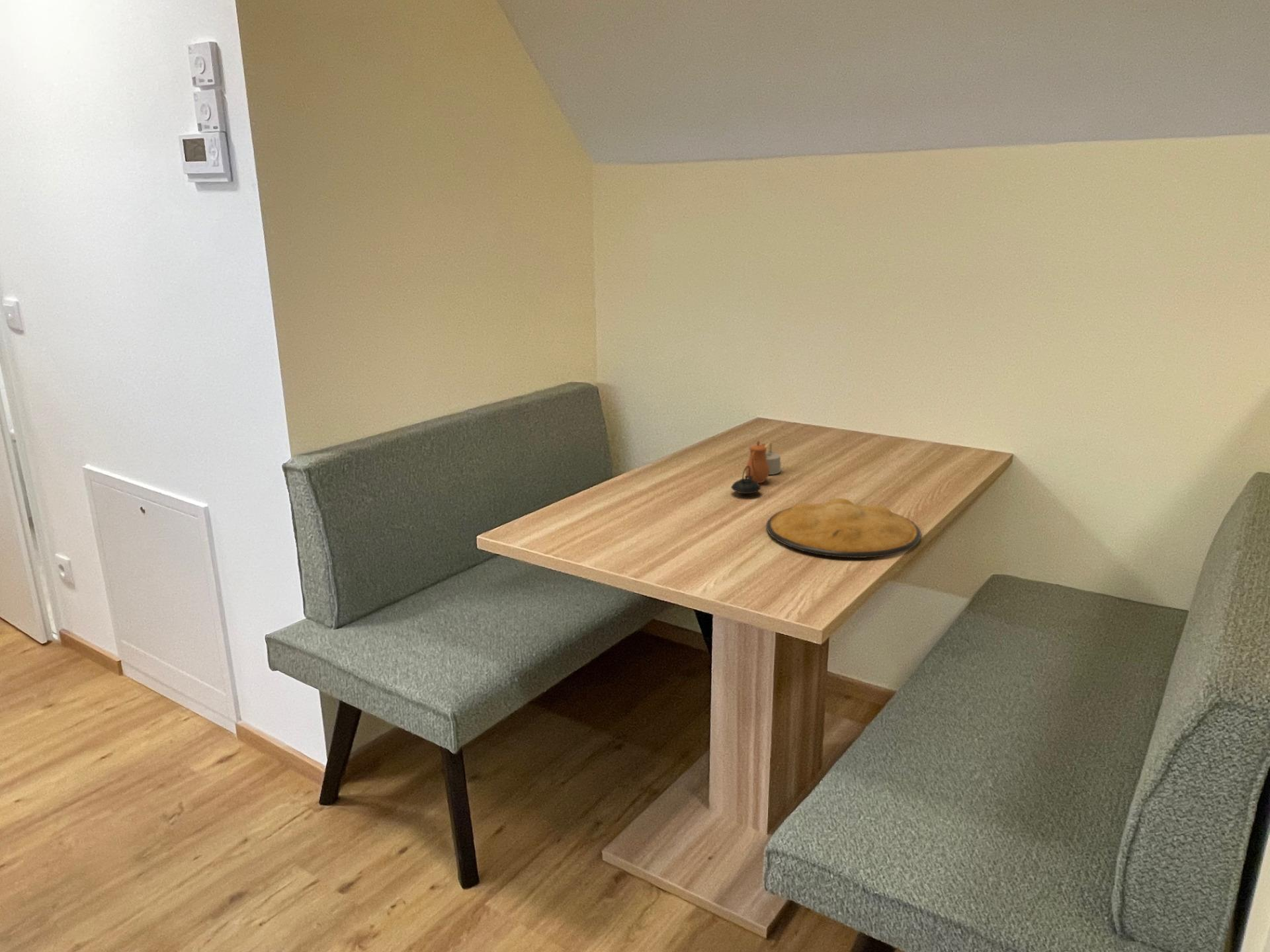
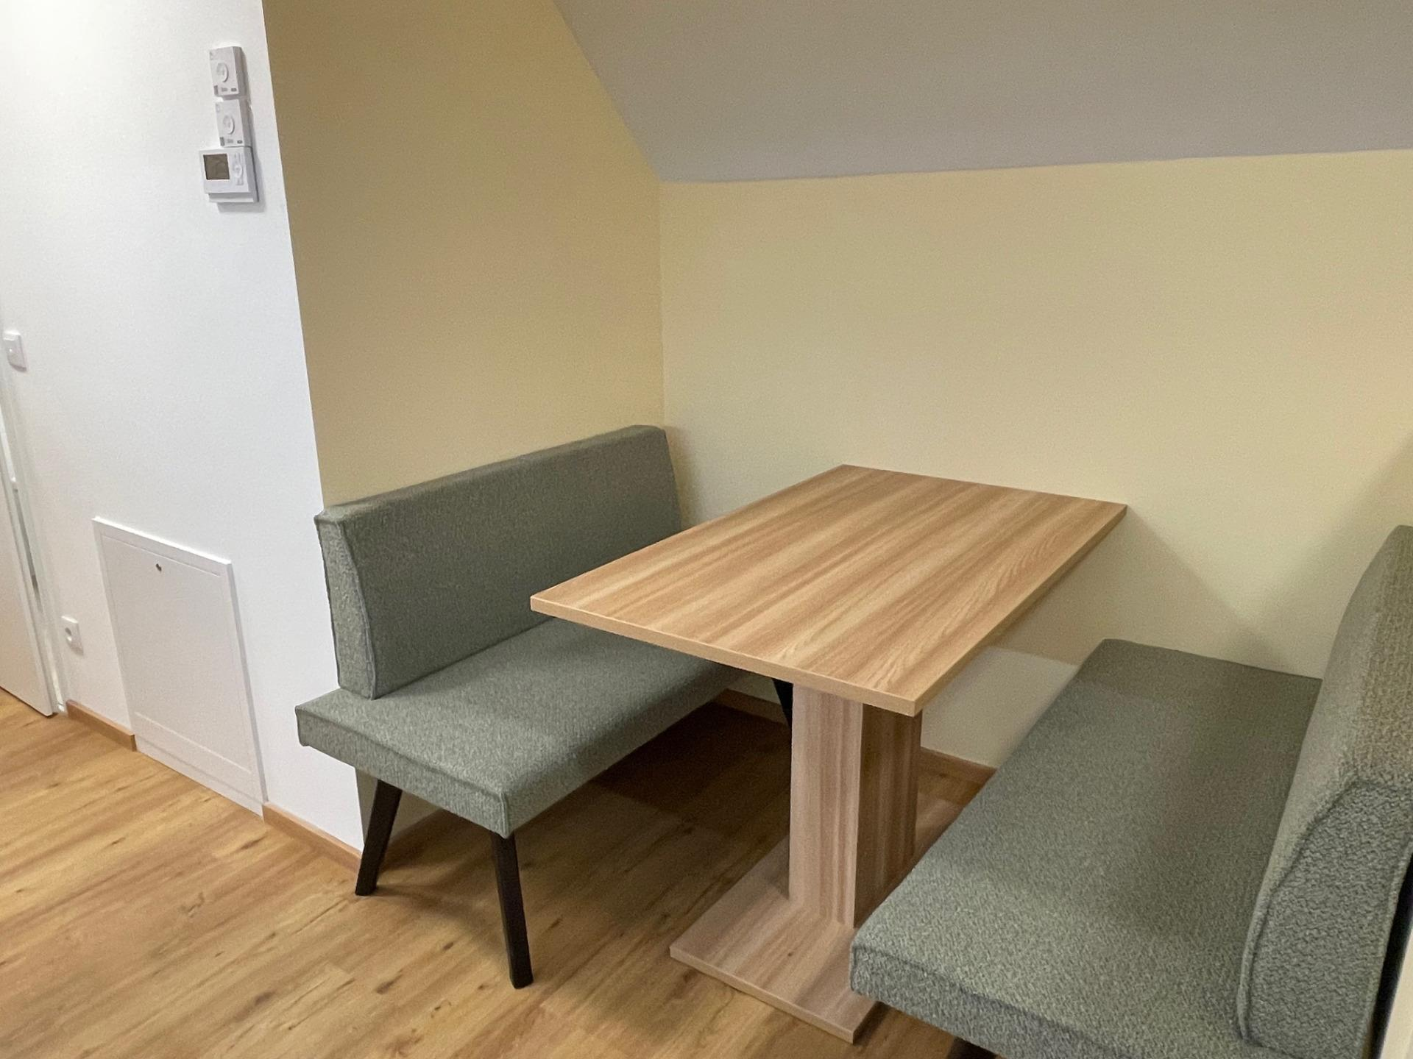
- teapot [730,440,781,495]
- plate [765,497,922,559]
